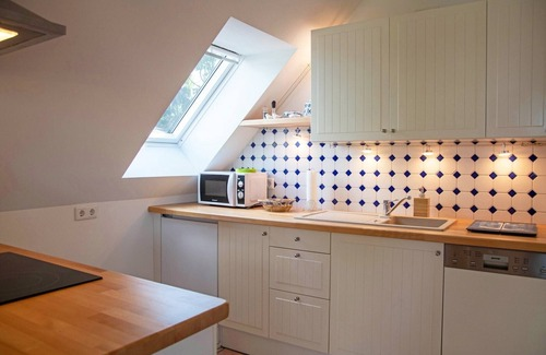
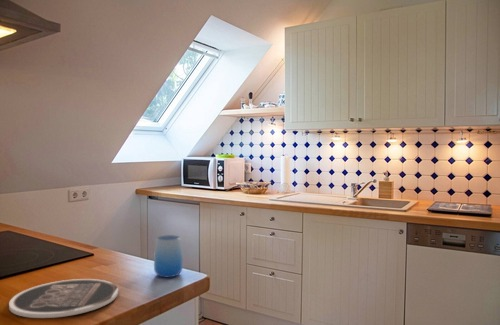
+ cup [153,234,184,278]
+ plate [8,278,119,319]
